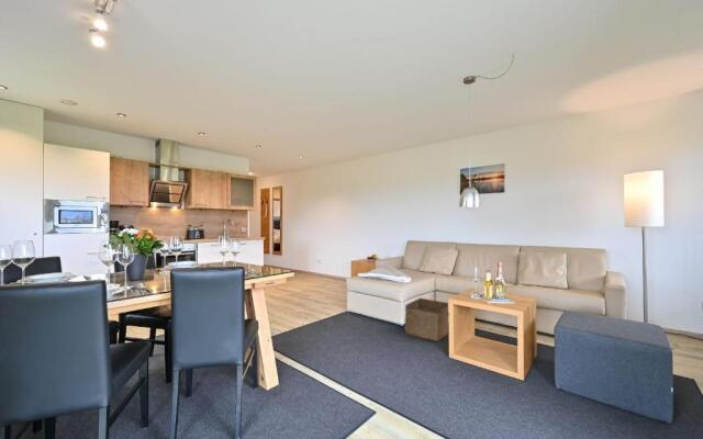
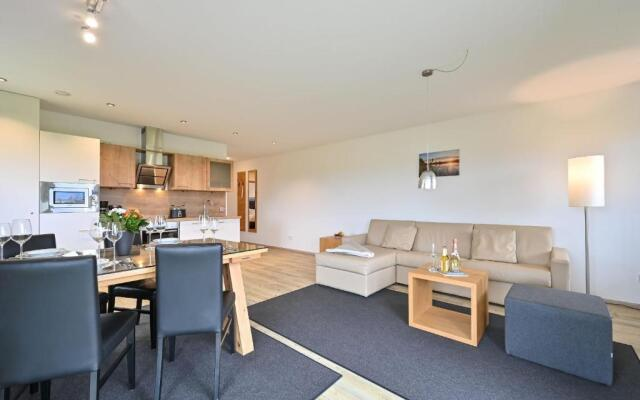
- storage bin [403,297,449,342]
